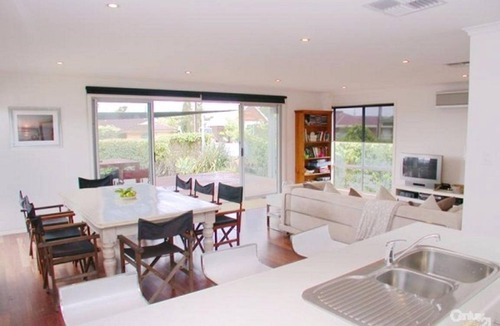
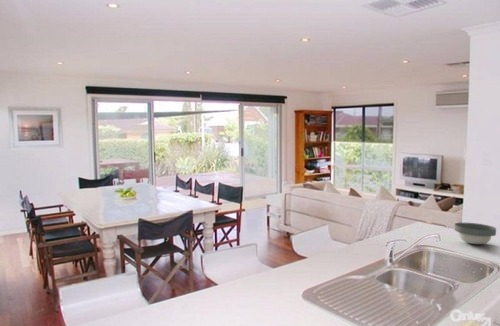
+ bowl [454,222,497,245]
